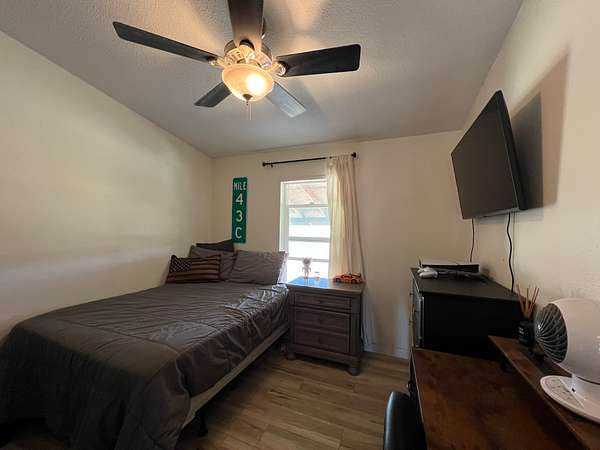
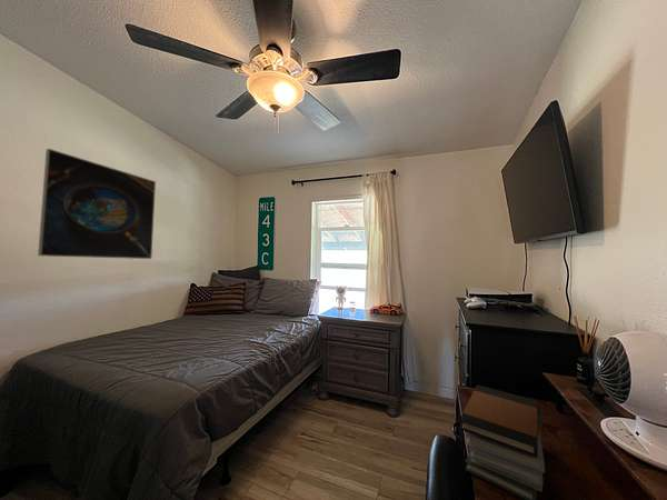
+ book stack [459,384,546,500]
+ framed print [37,148,157,260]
